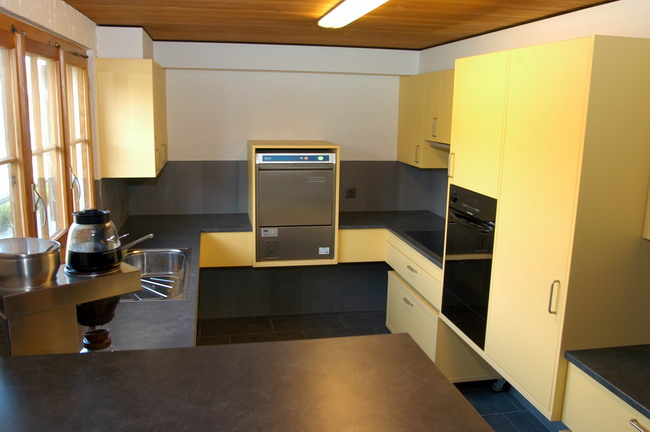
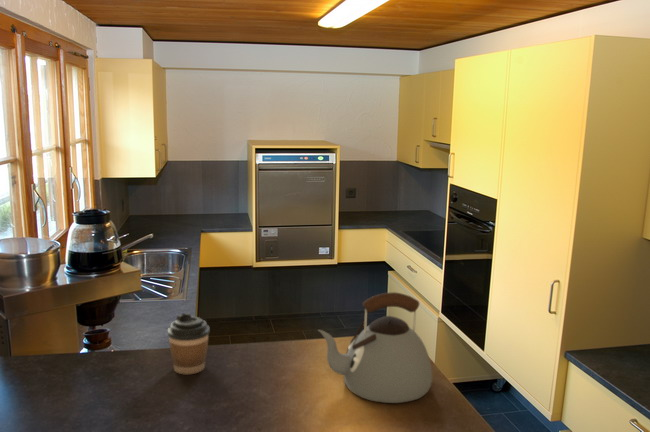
+ coffee cup [167,312,211,375]
+ kettle [317,291,433,404]
